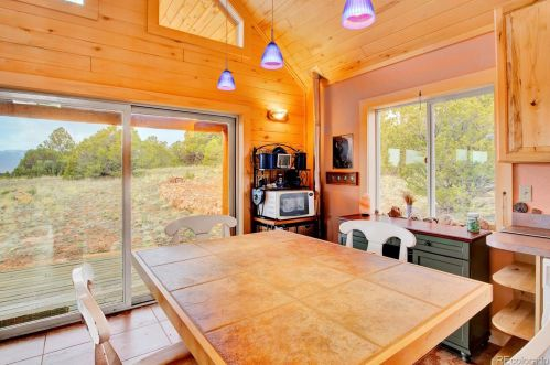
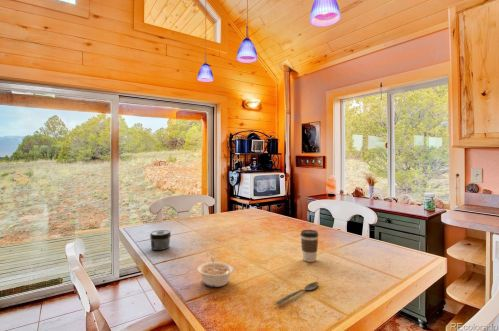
+ coffee cup [300,229,320,263]
+ legume [196,256,235,288]
+ jar [149,229,172,251]
+ spoon [275,281,319,305]
